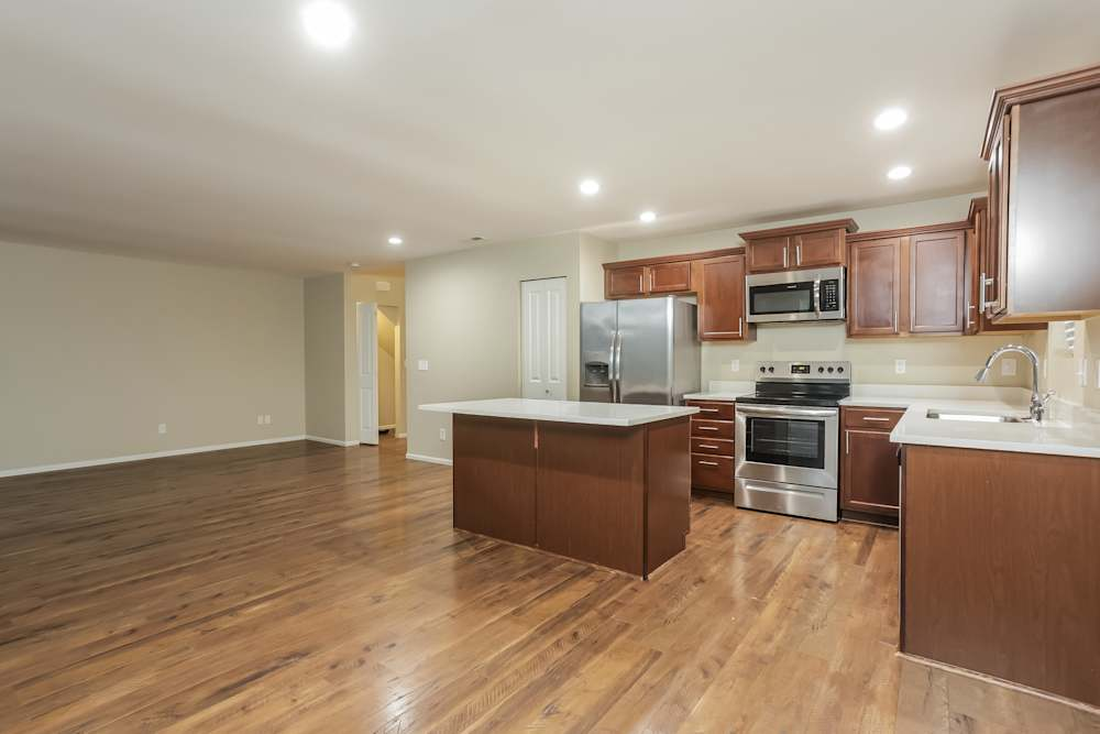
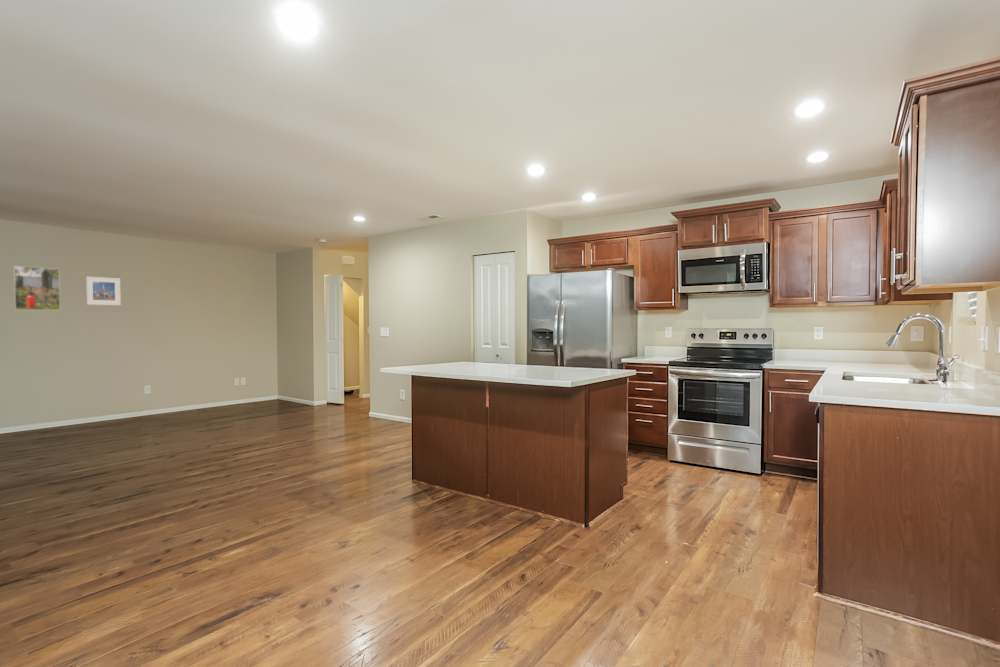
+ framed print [12,265,61,311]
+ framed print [85,275,122,306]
